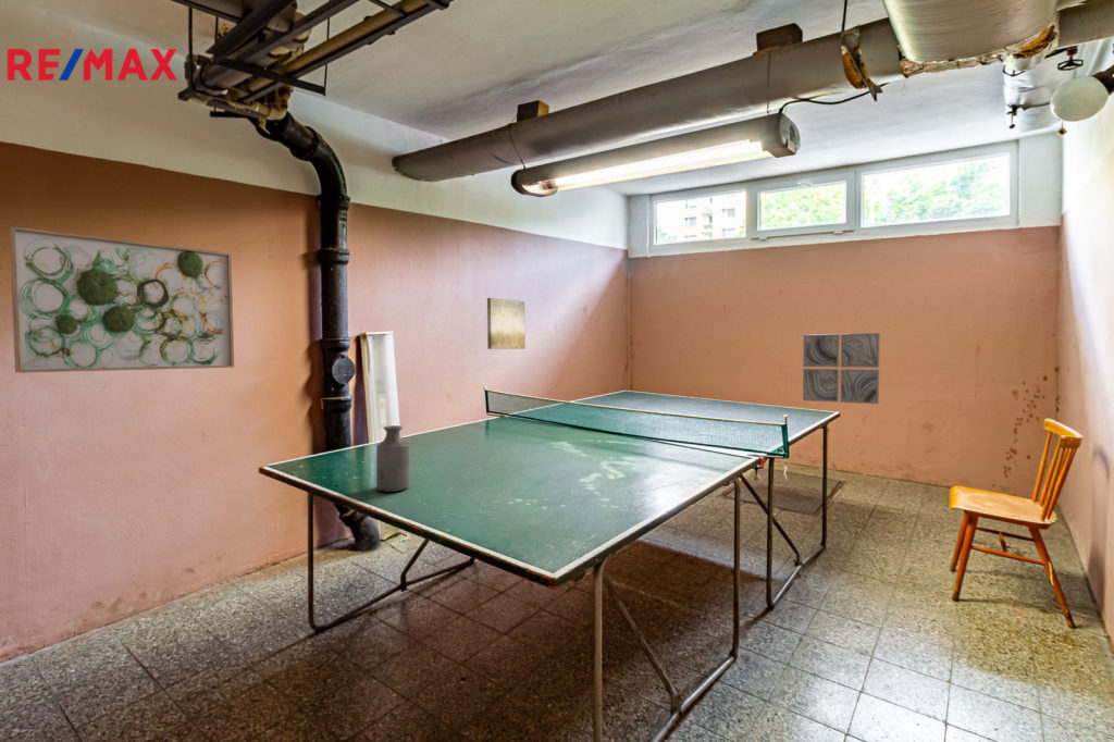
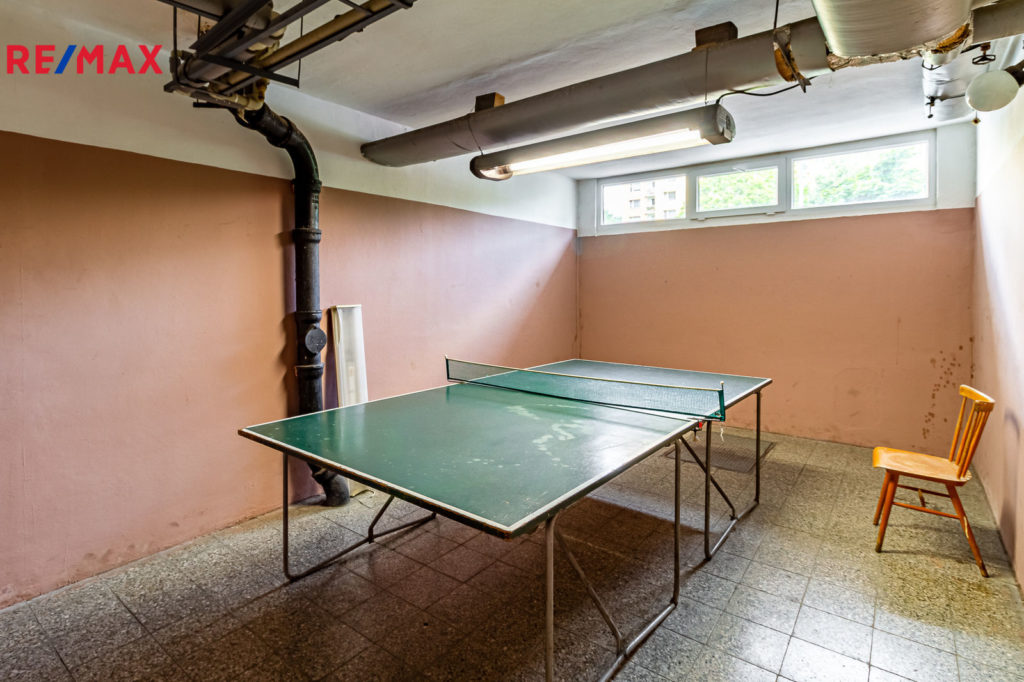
- wall art [802,332,881,405]
- wall art [486,297,527,350]
- bottle [375,424,410,493]
- wall art [8,225,235,374]
